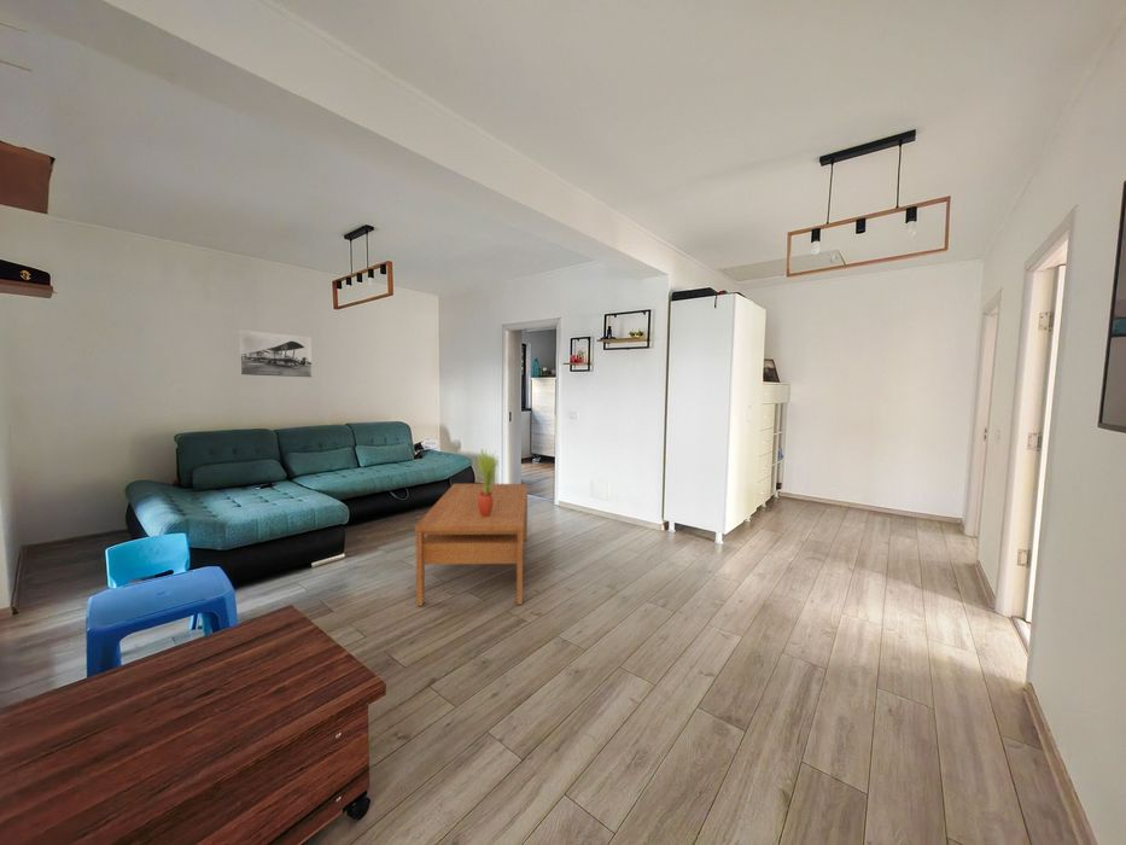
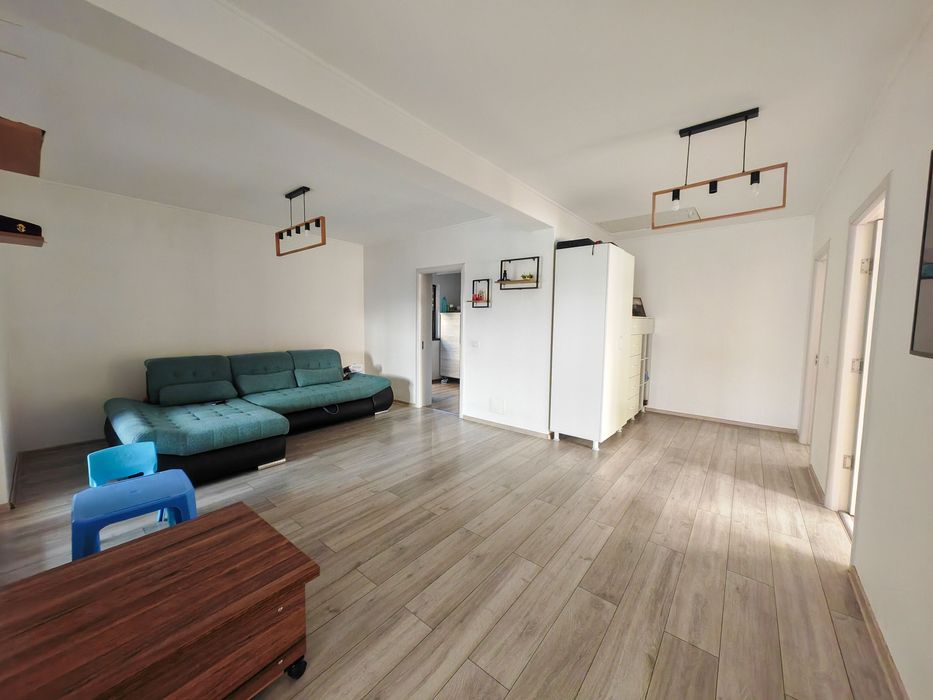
- potted plant [477,448,501,517]
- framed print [238,328,314,379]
- coffee table [414,483,529,607]
